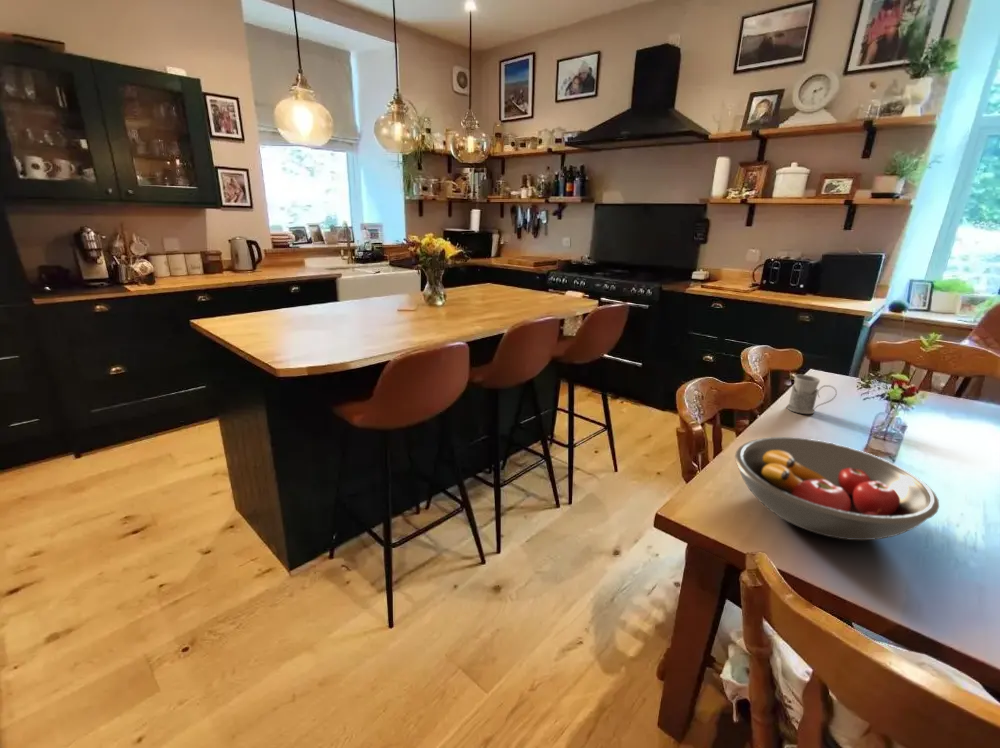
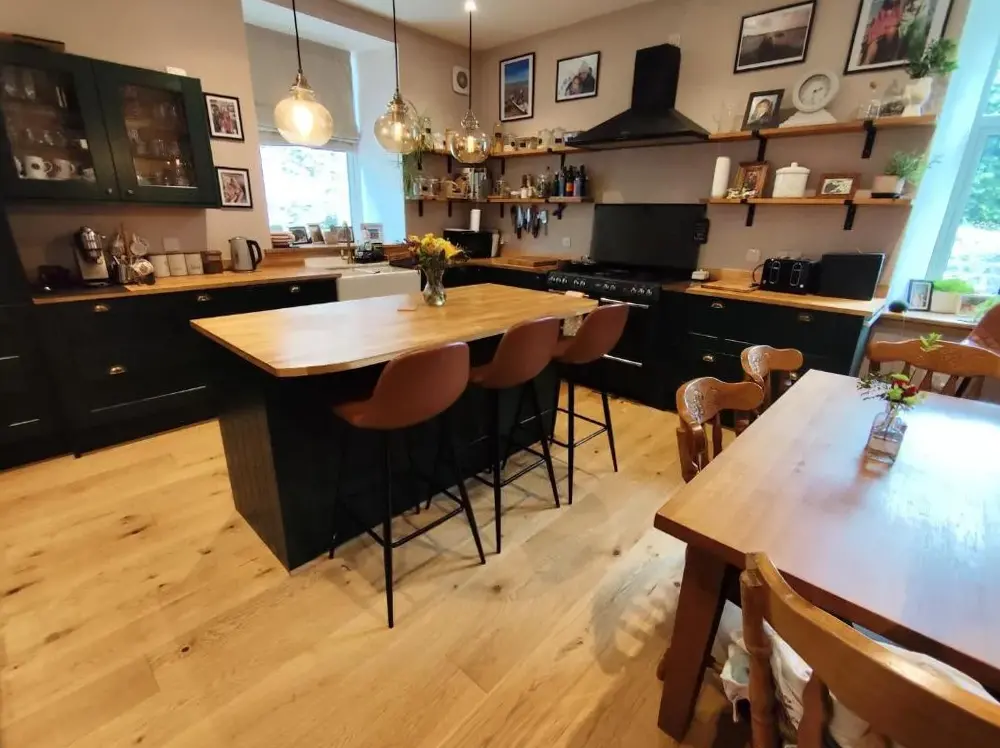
- fruit bowl [734,436,940,541]
- mug [786,374,838,415]
